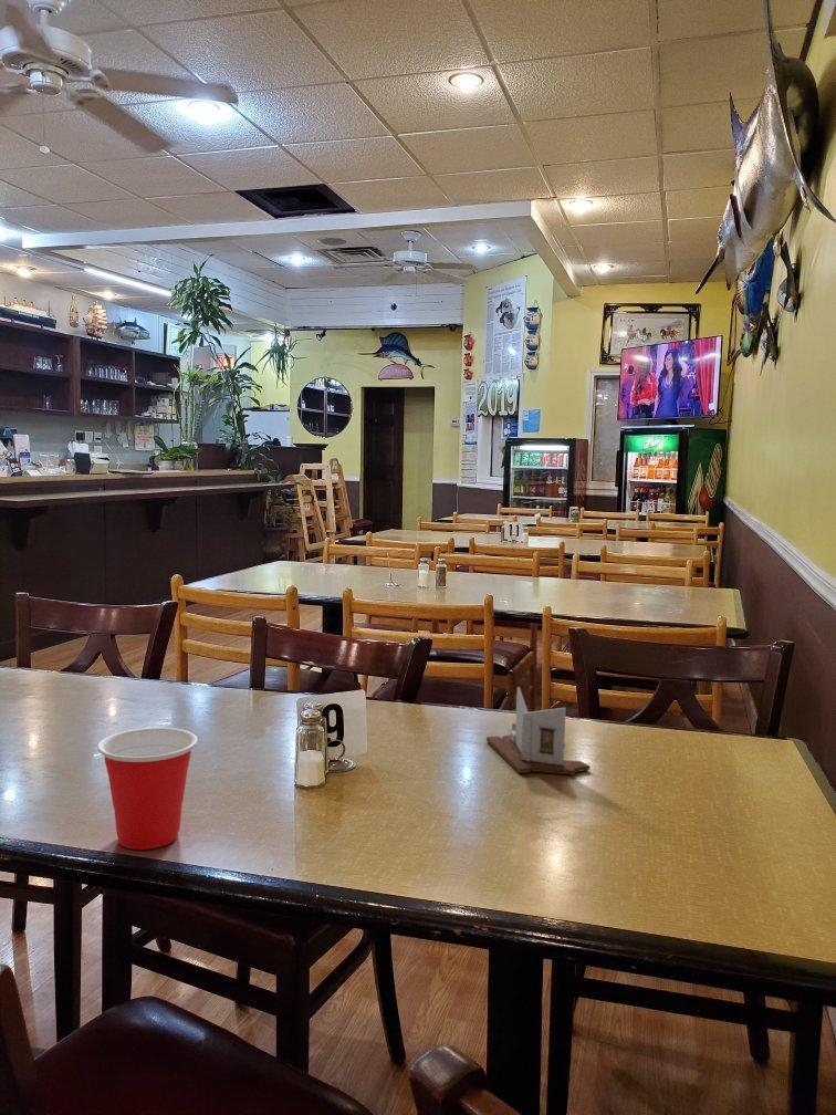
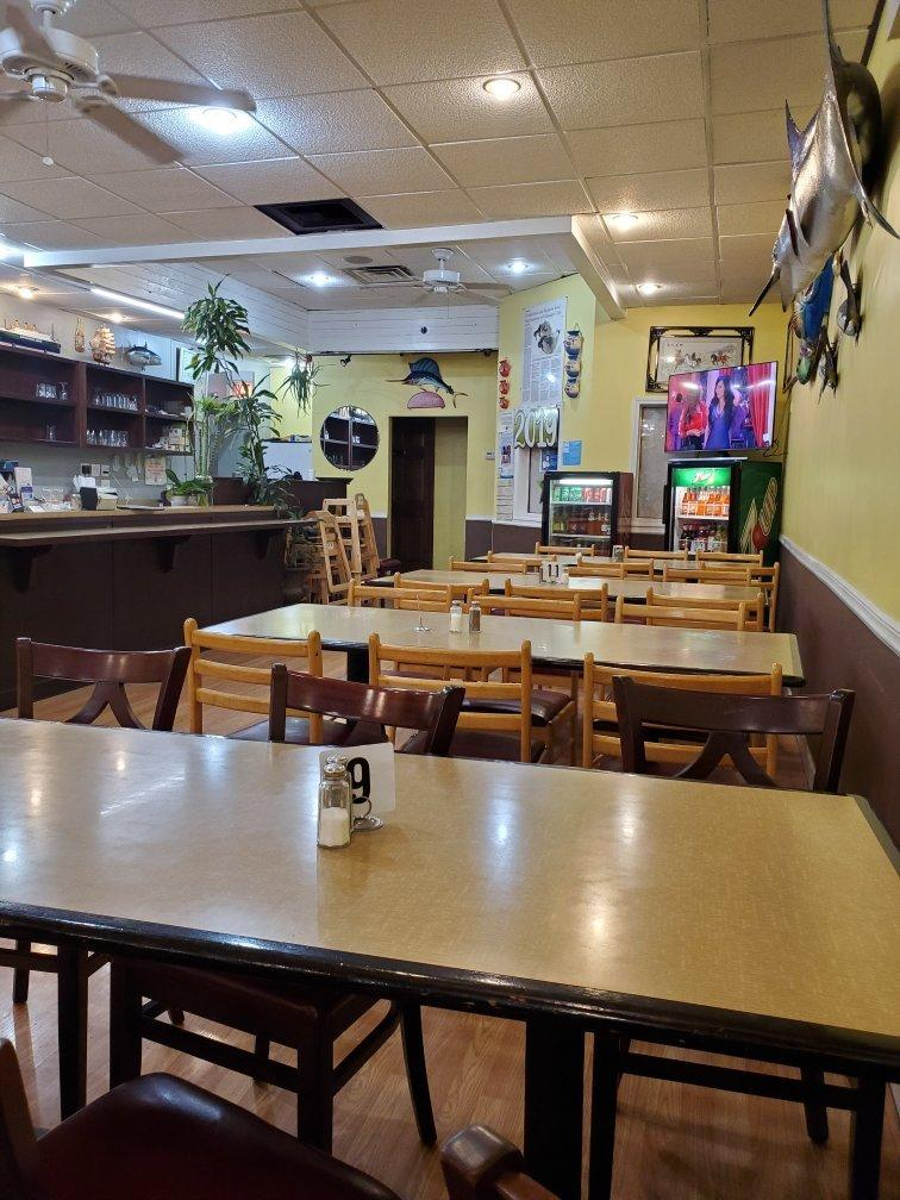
- cup [96,727,199,851]
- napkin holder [485,686,592,777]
